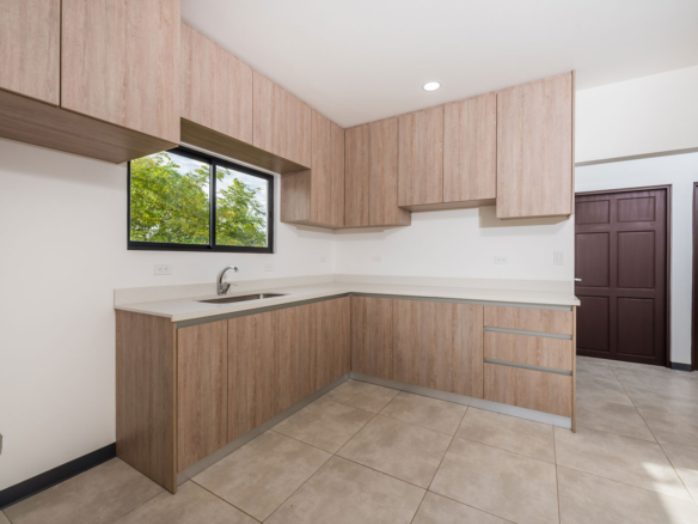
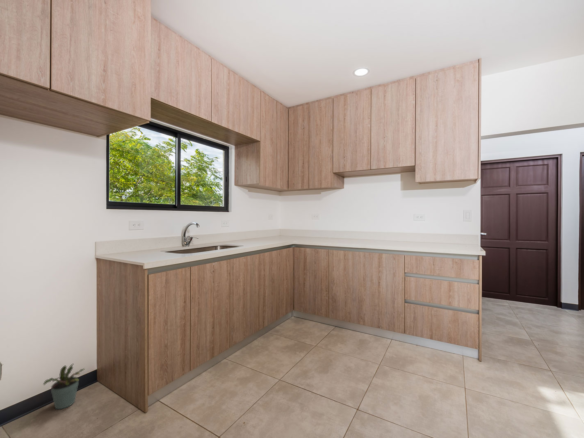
+ potted plant [42,363,86,410]
